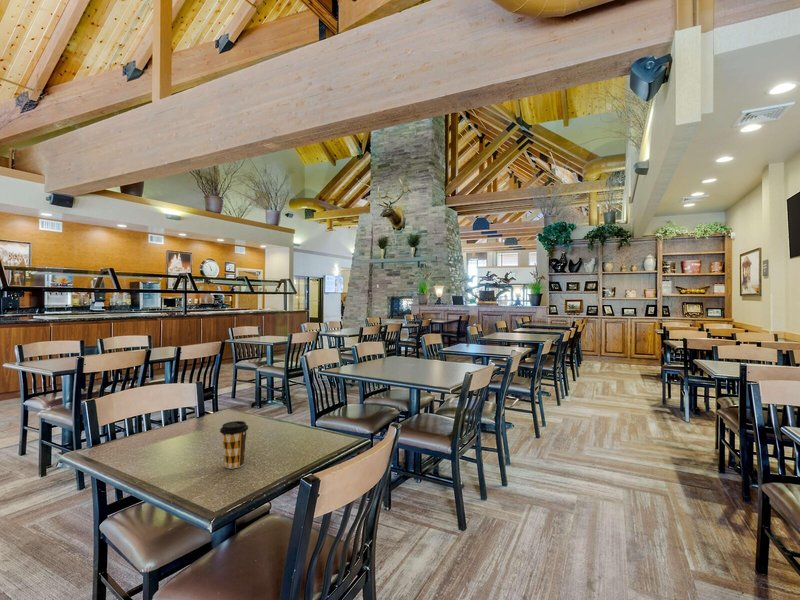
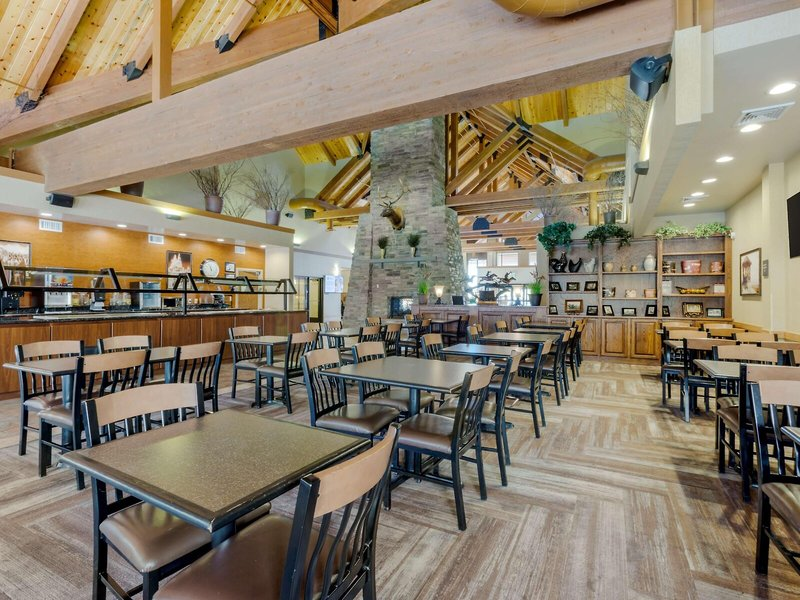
- coffee cup [219,420,249,469]
